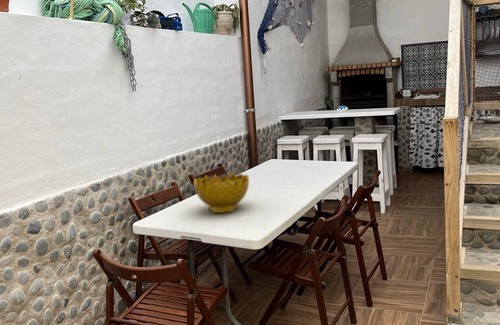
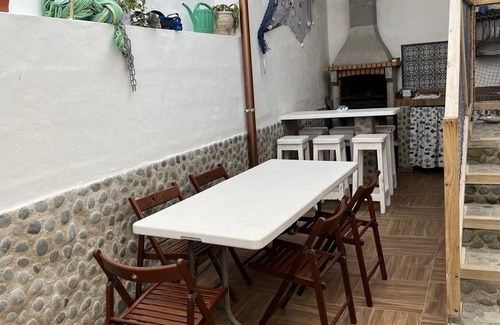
- decorative bowl [193,171,250,214]
